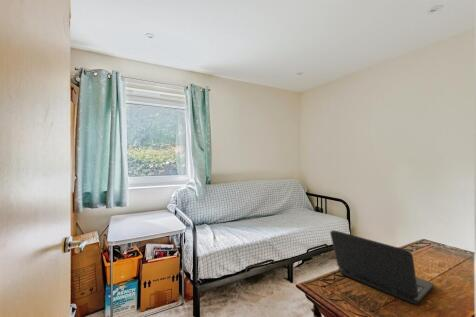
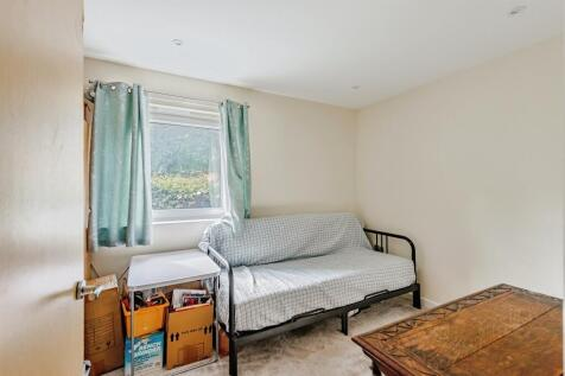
- laptop [329,229,434,305]
